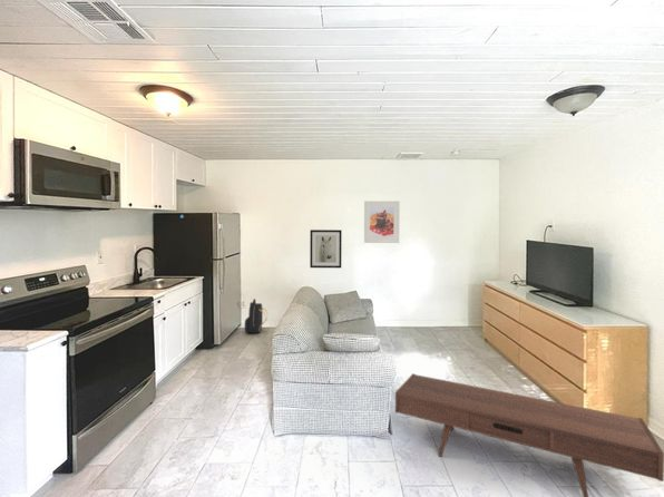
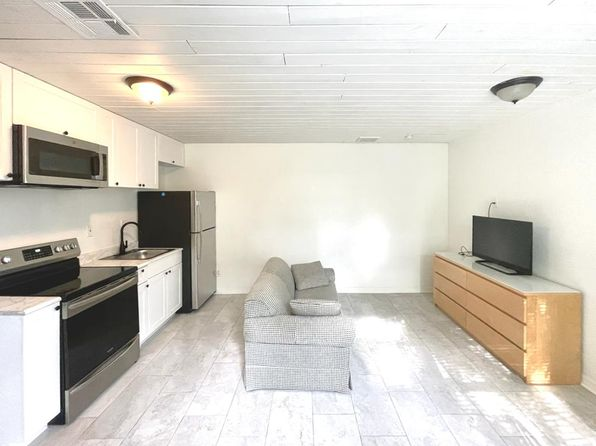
- coffee table [394,372,664,497]
- backpack [244,298,268,334]
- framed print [363,199,401,244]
- wall art [309,228,343,269]
